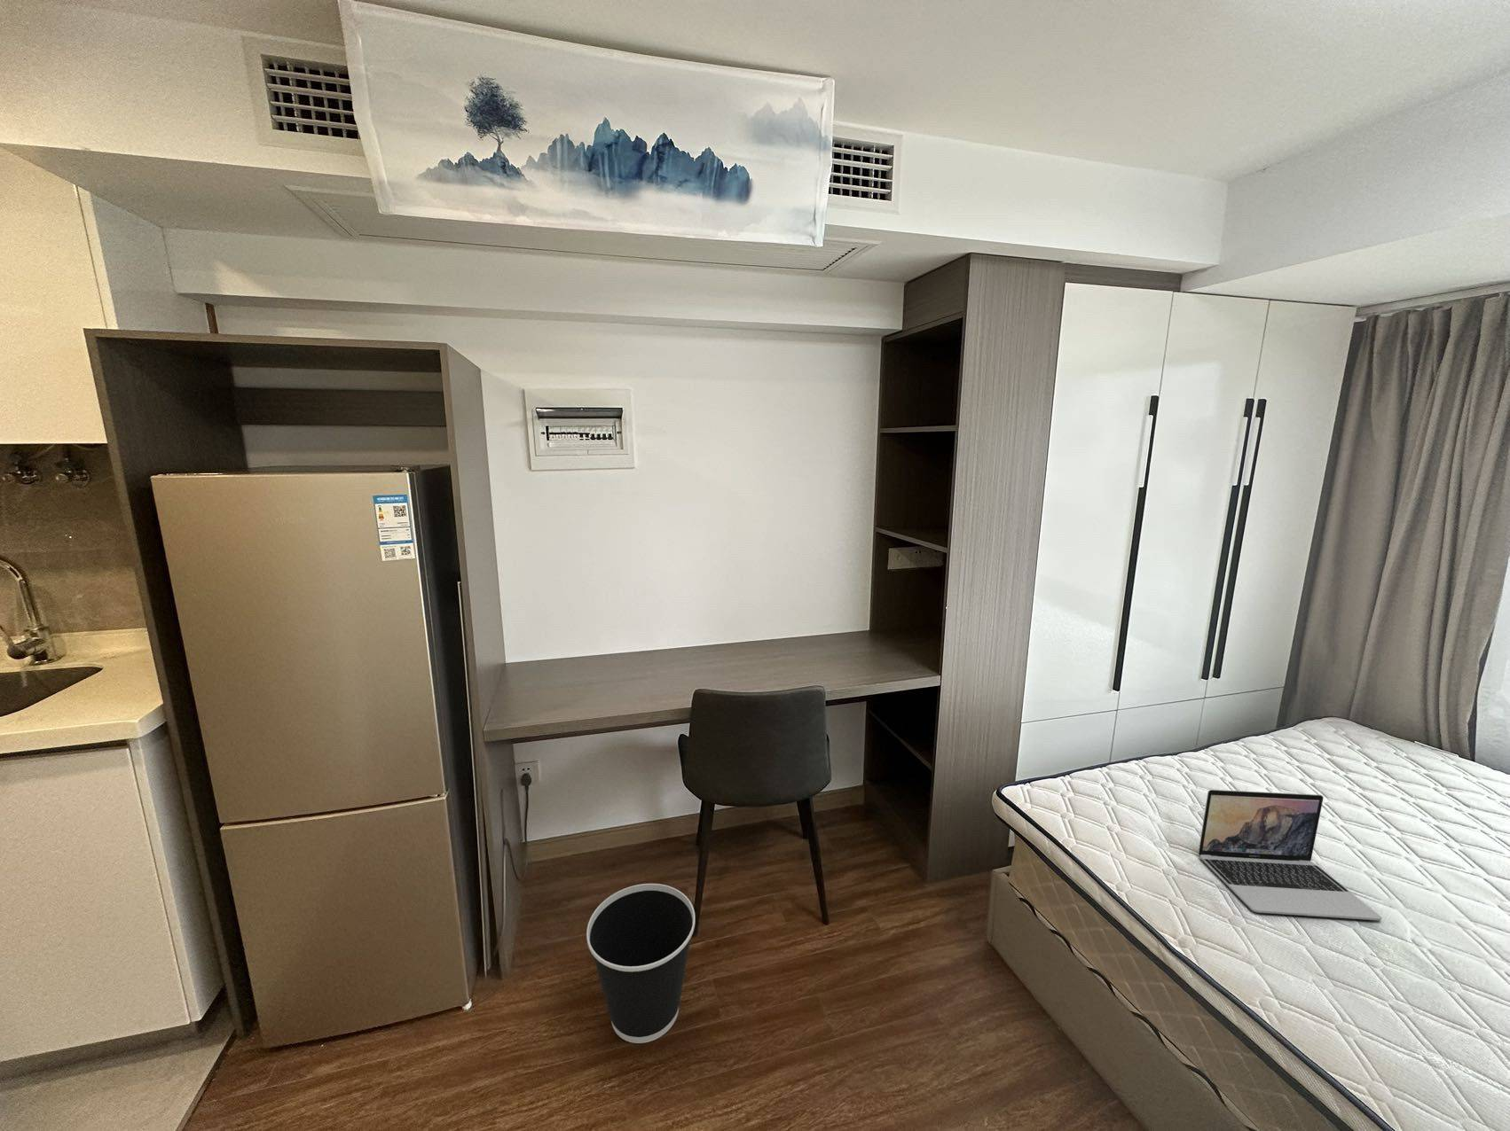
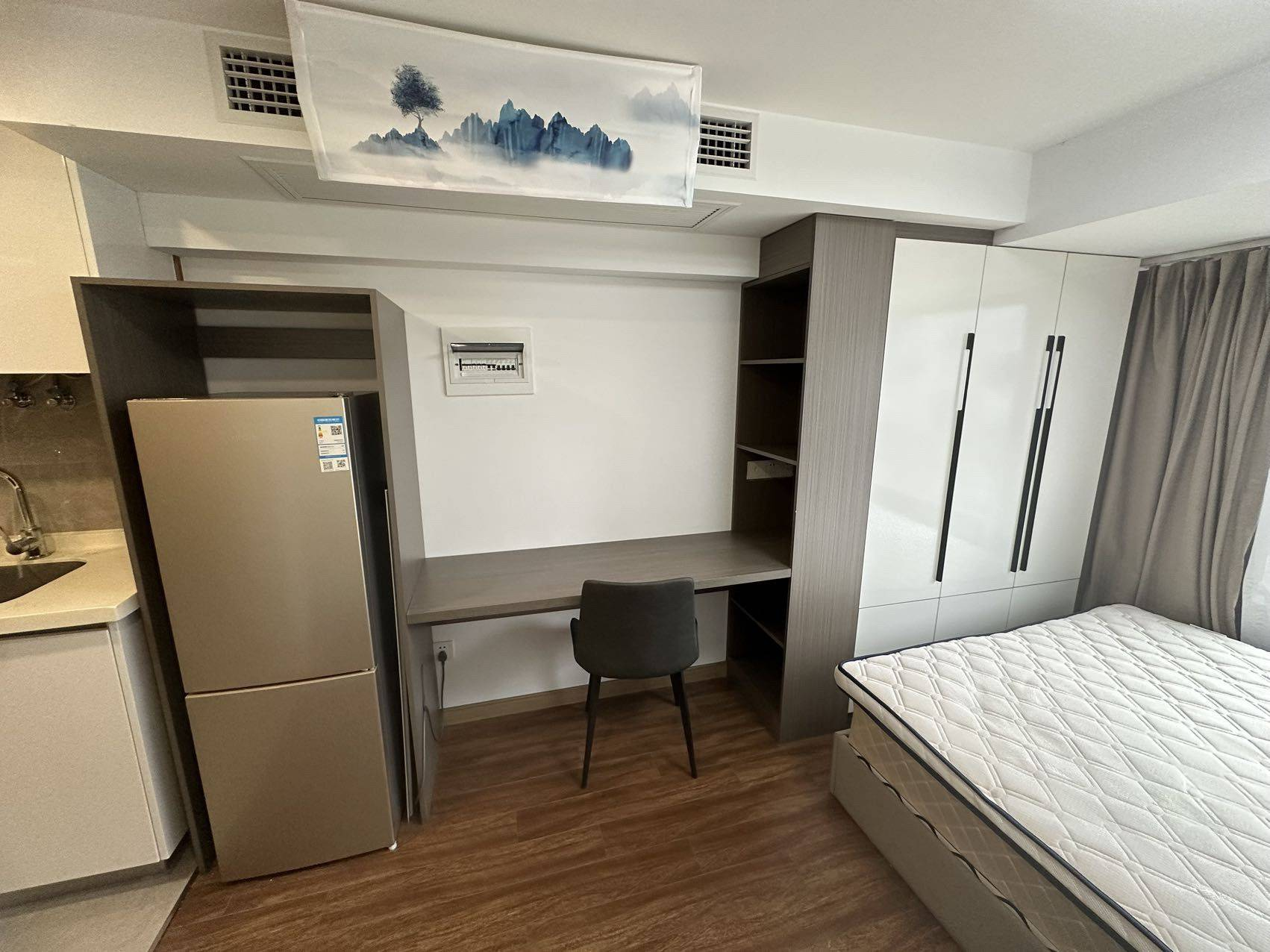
- laptop [1197,789,1383,921]
- wastebasket [585,883,696,1044]
